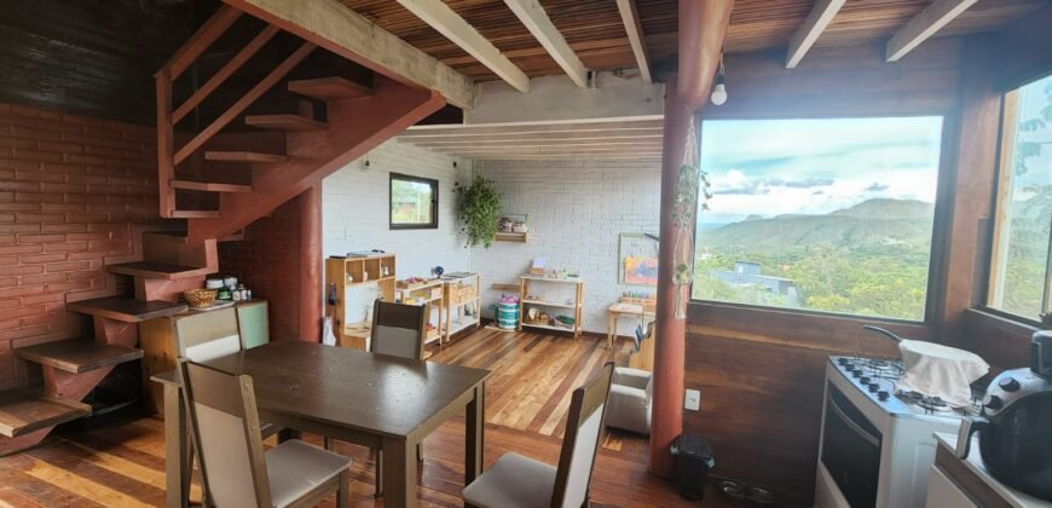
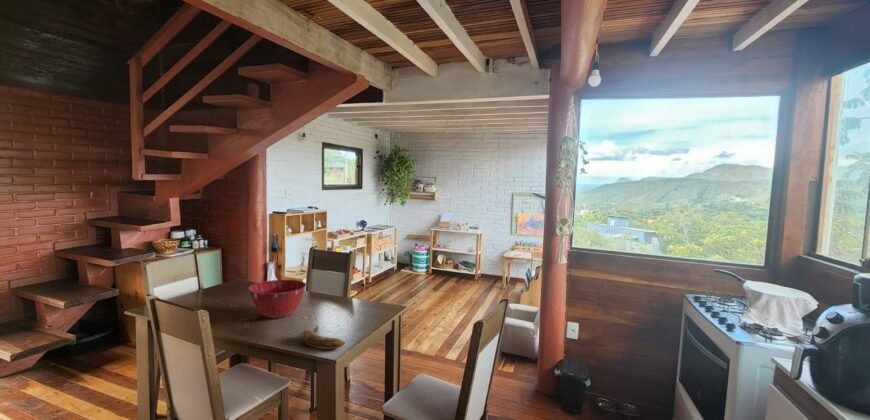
+ mixing bowl [247,279,307,319]
+ banana [300,323,346,350]
